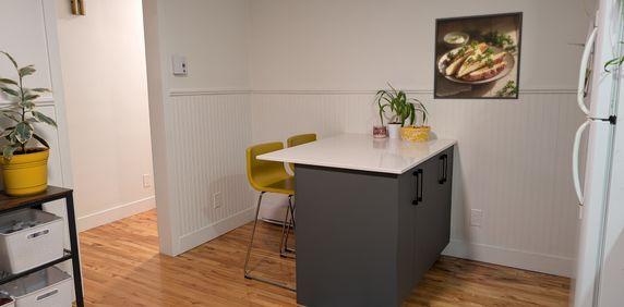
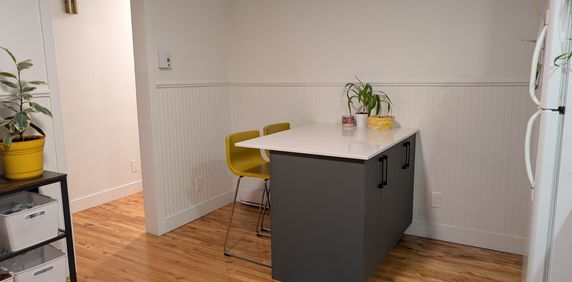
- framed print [432,11,524,100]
